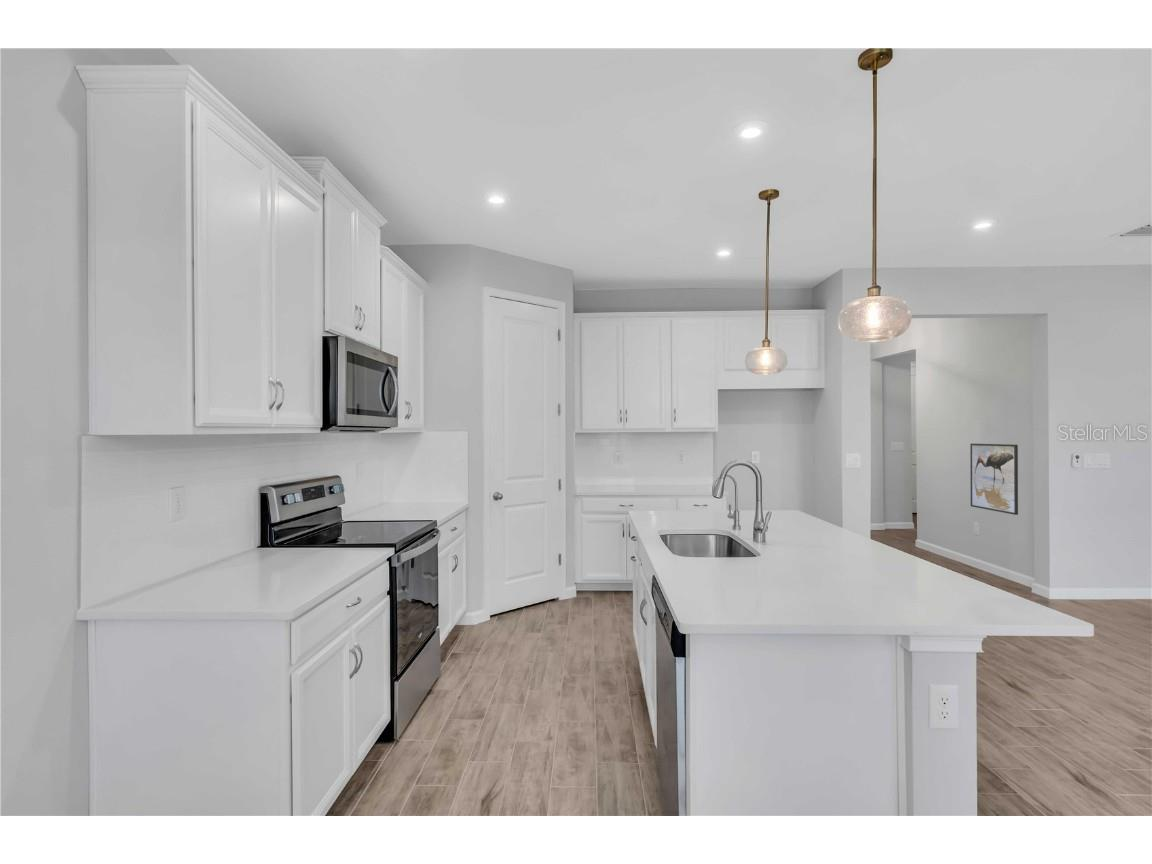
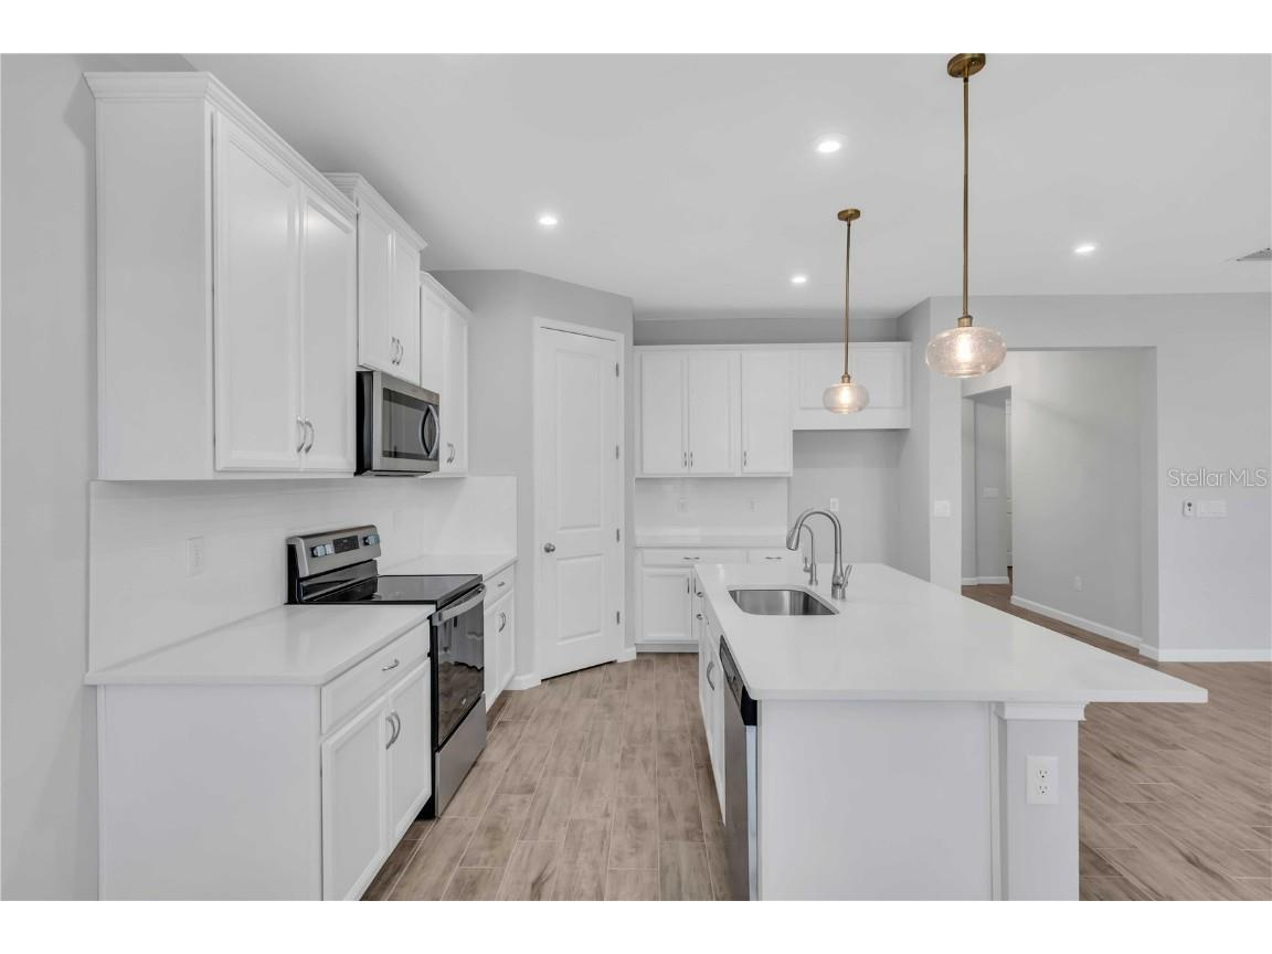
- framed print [969,443,1019,516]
